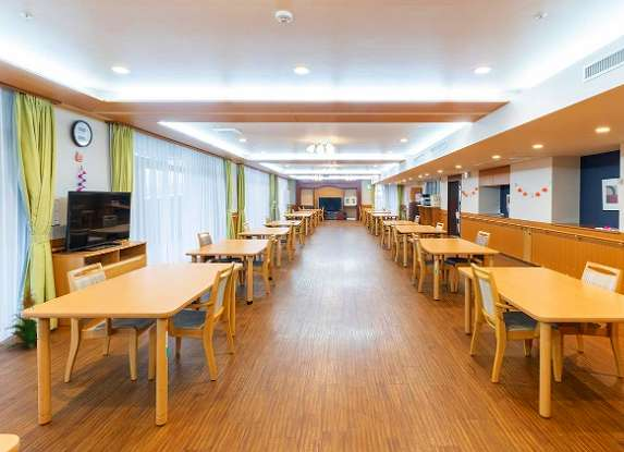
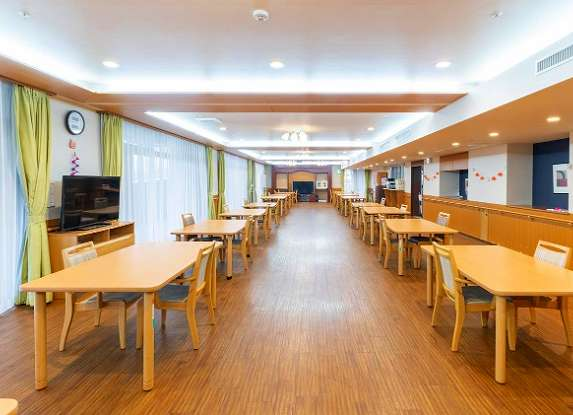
- indoor plant [3,283,54,351]
